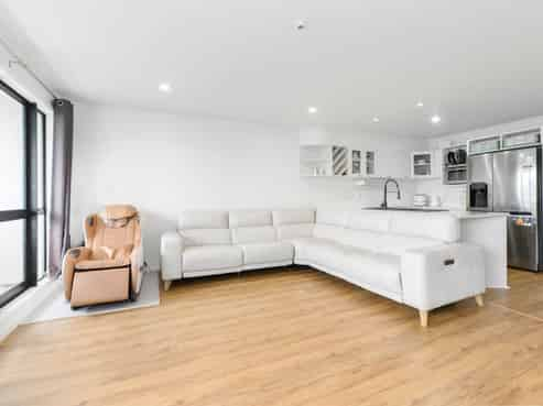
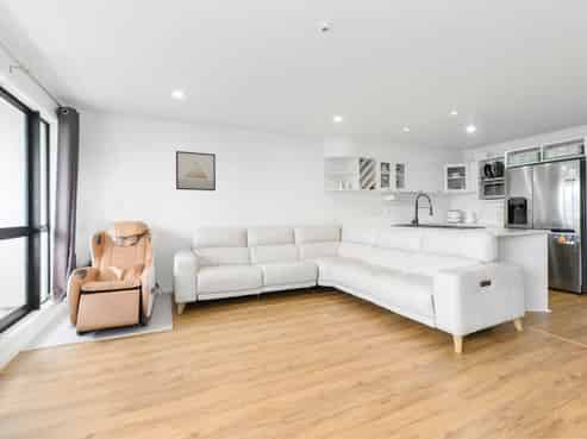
+ wall art [175,150,217,192]
